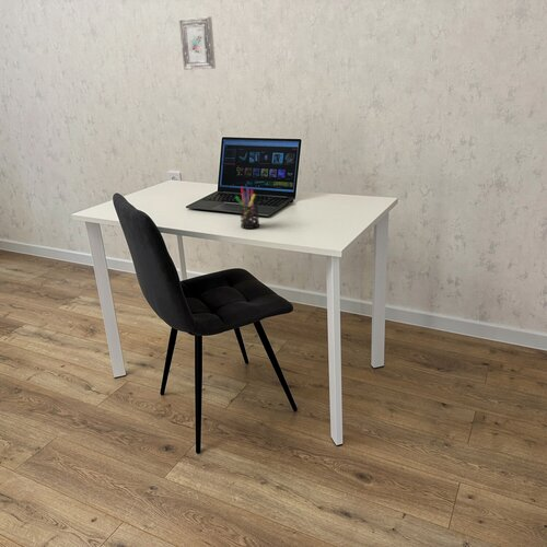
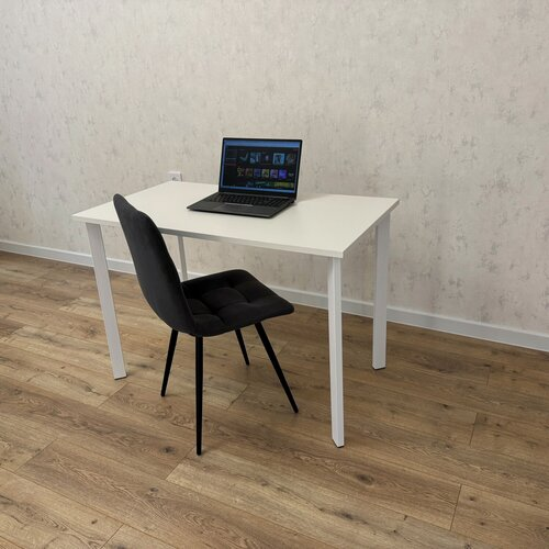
- pen holder [234,185,260,230]
- picture frame [178,15,217,70]
